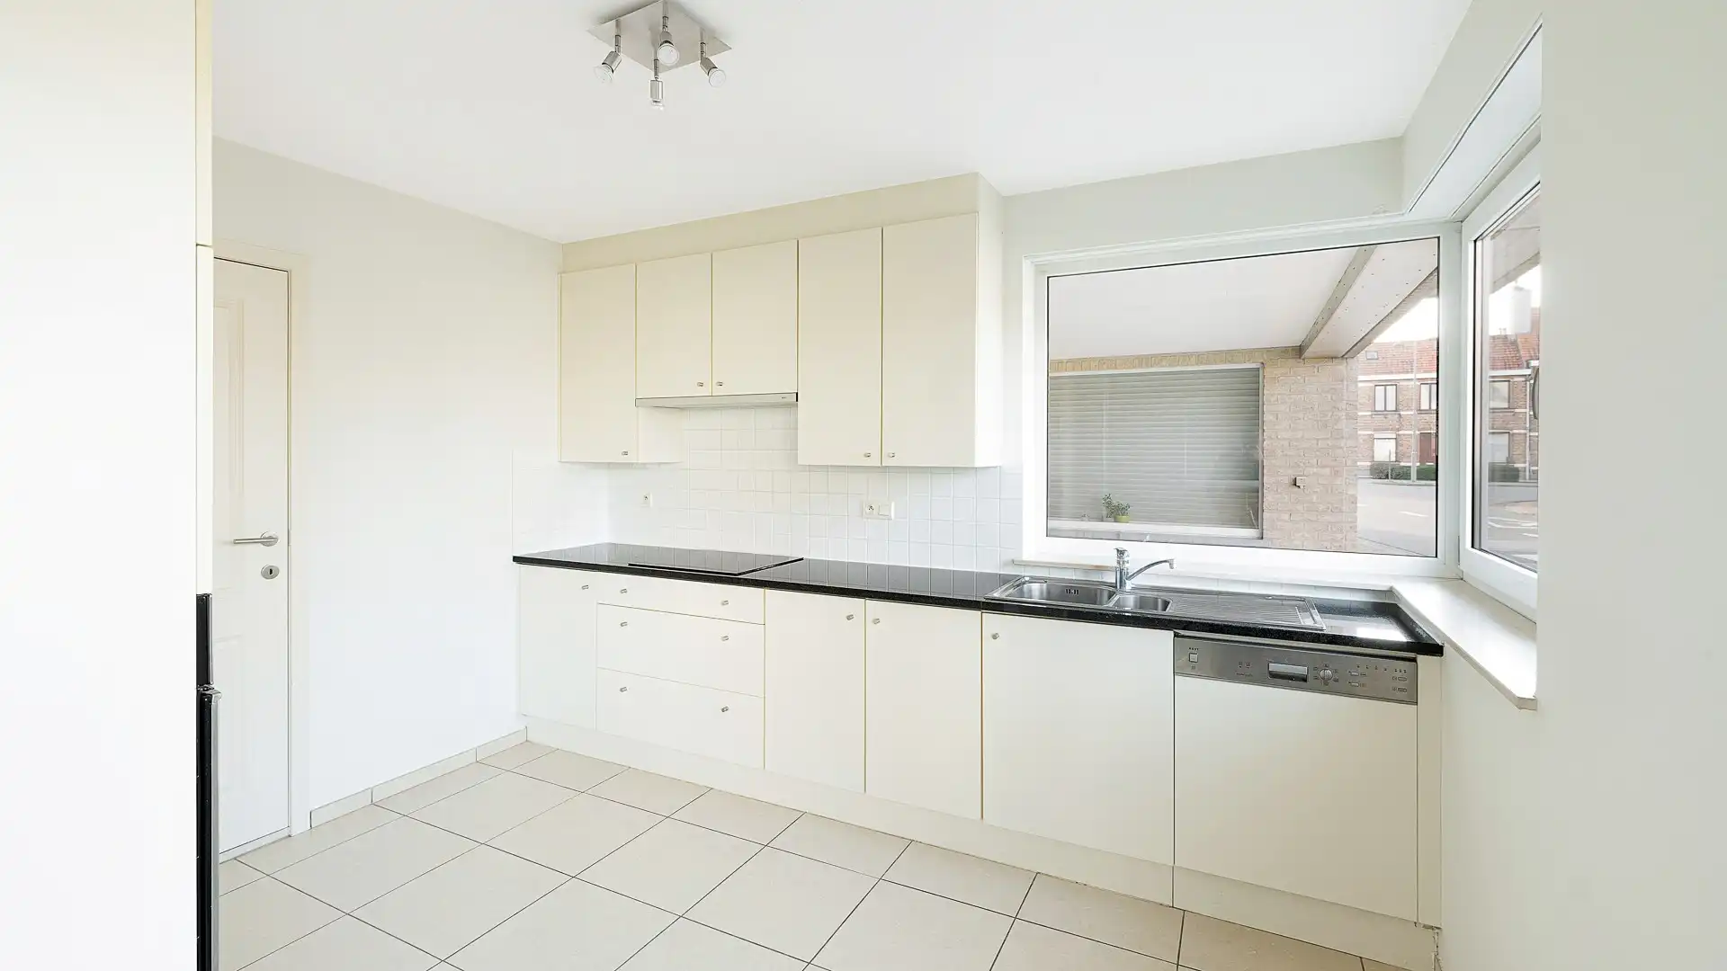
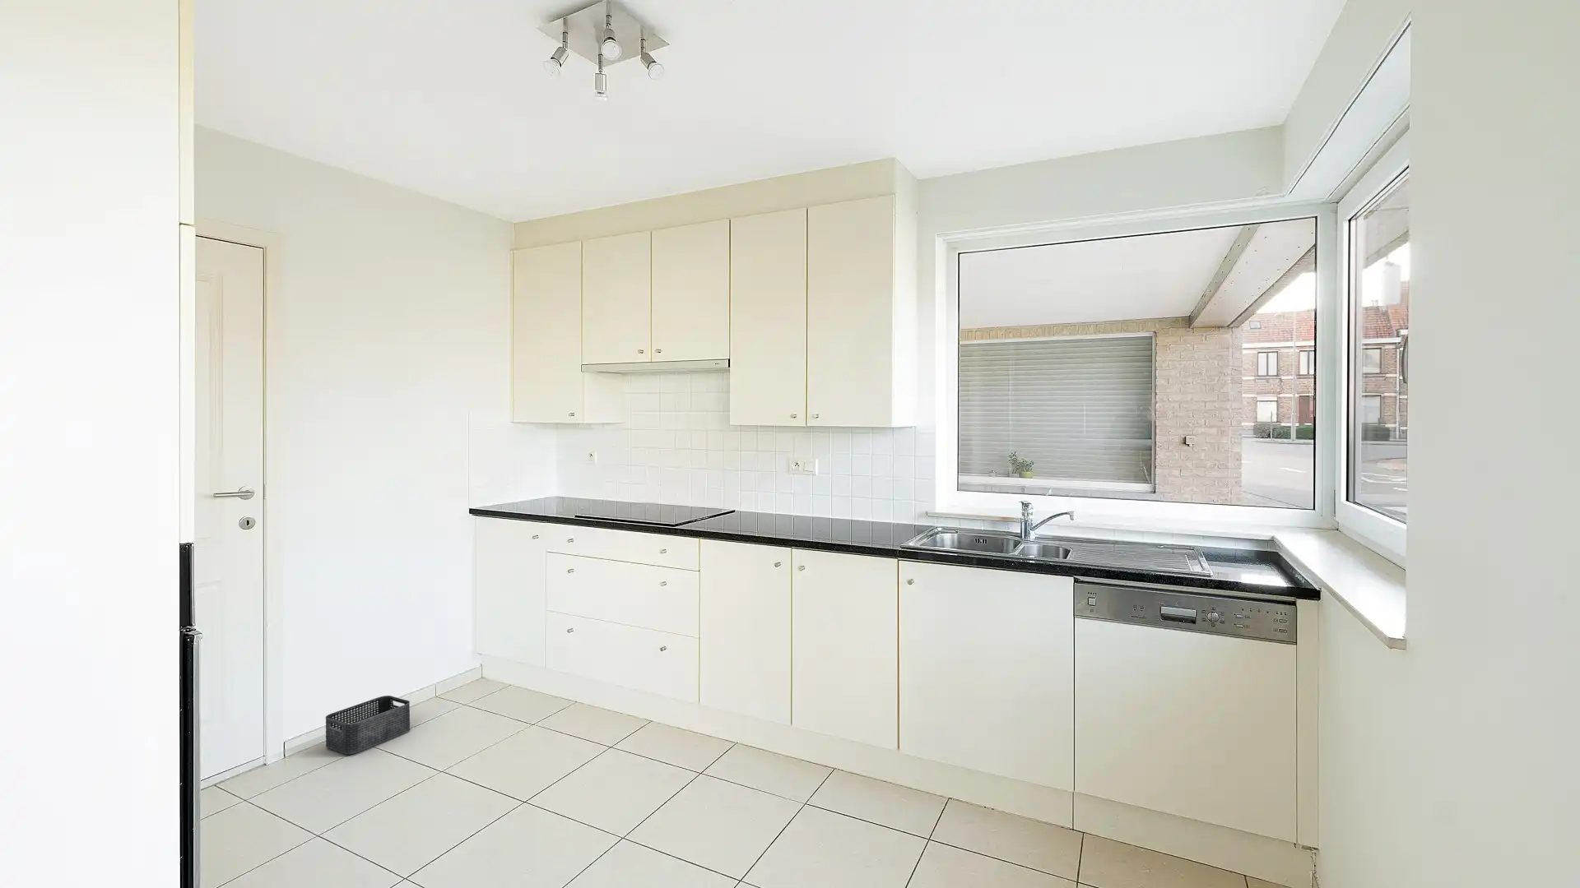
+ storage bin [326,695,410,755]
